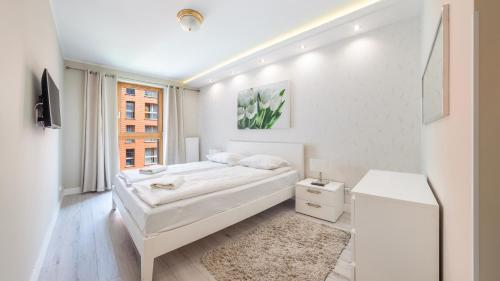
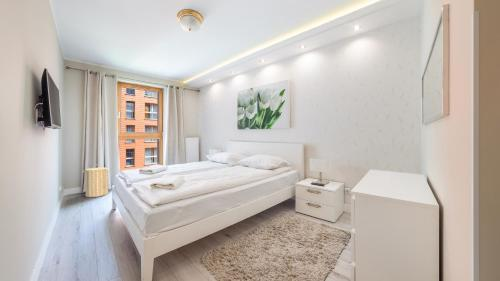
+ laundry hamper [82,164,110,198]
